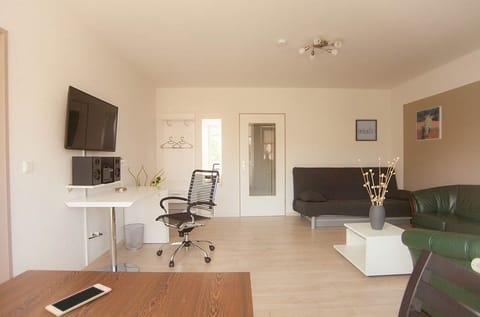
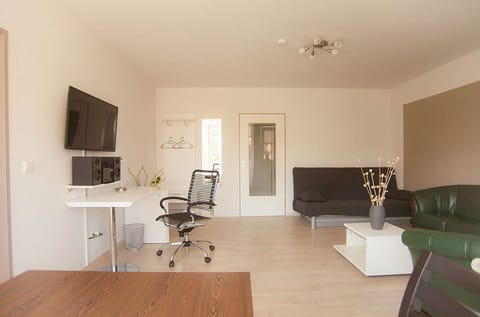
- wall art [355,119,378,142]
- cell phone [44,283,112,317]
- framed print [415,105,443,141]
